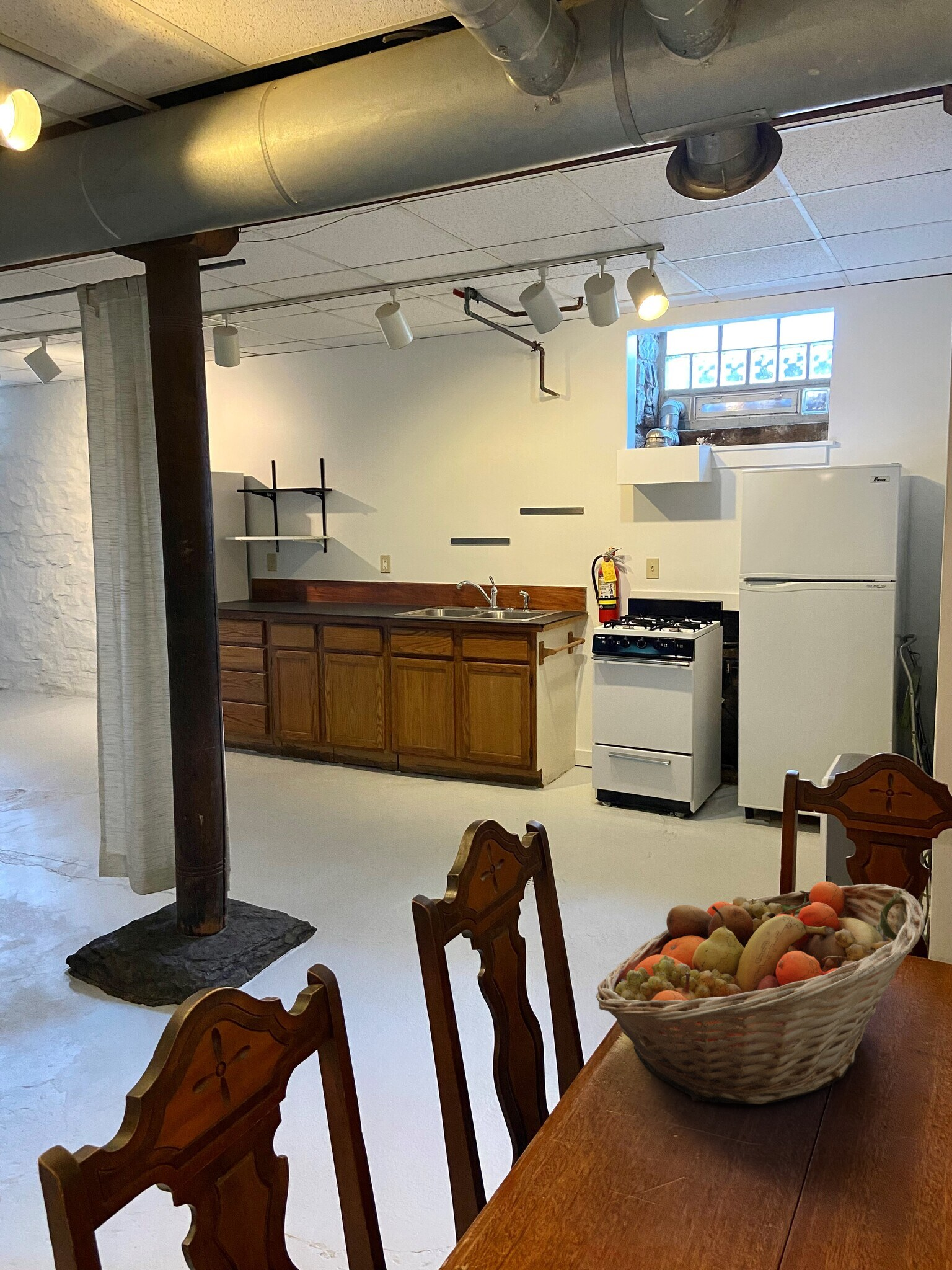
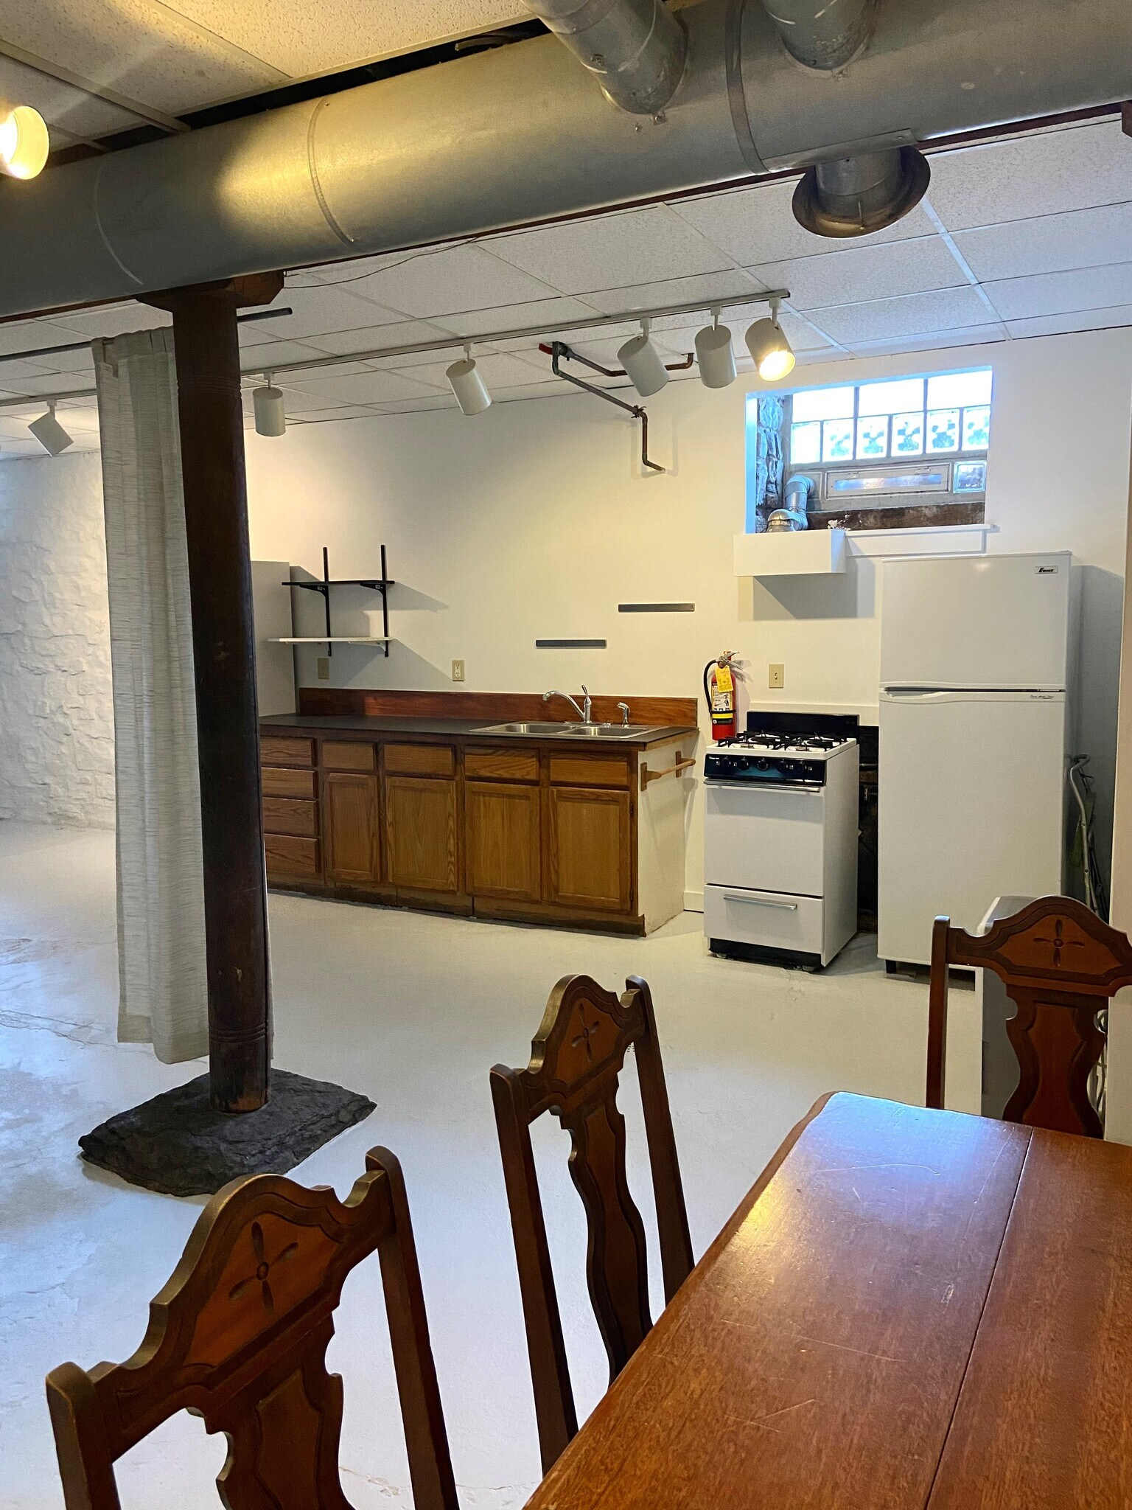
- fruit basket [595,881,925,1105]
